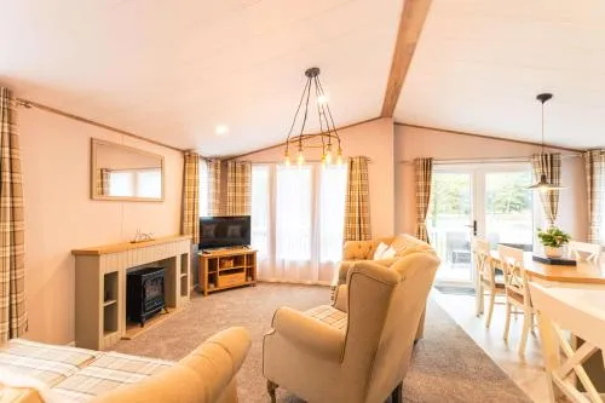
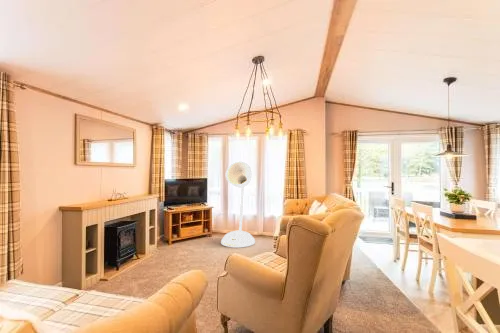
+ floor lamp [220,160,256,248]
